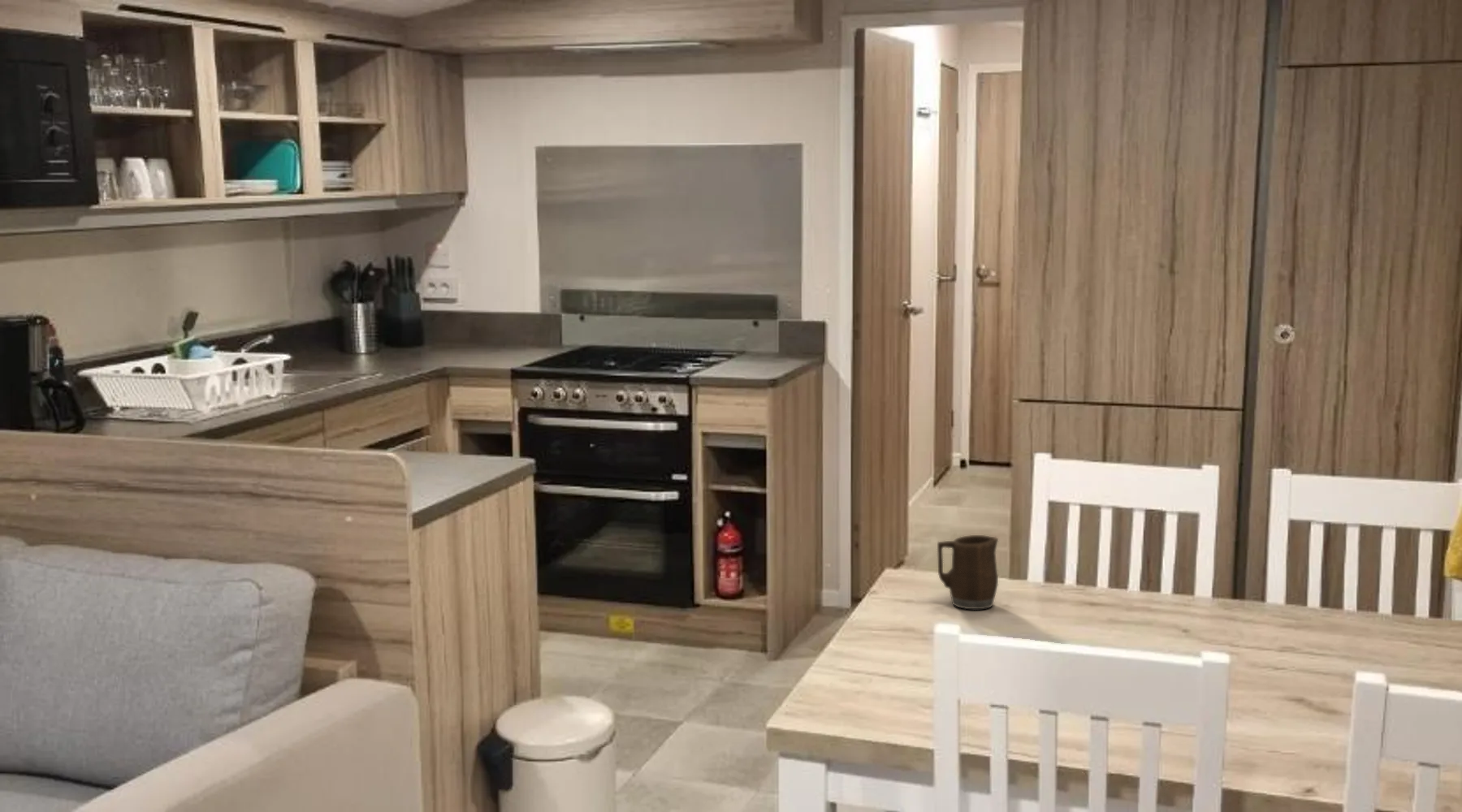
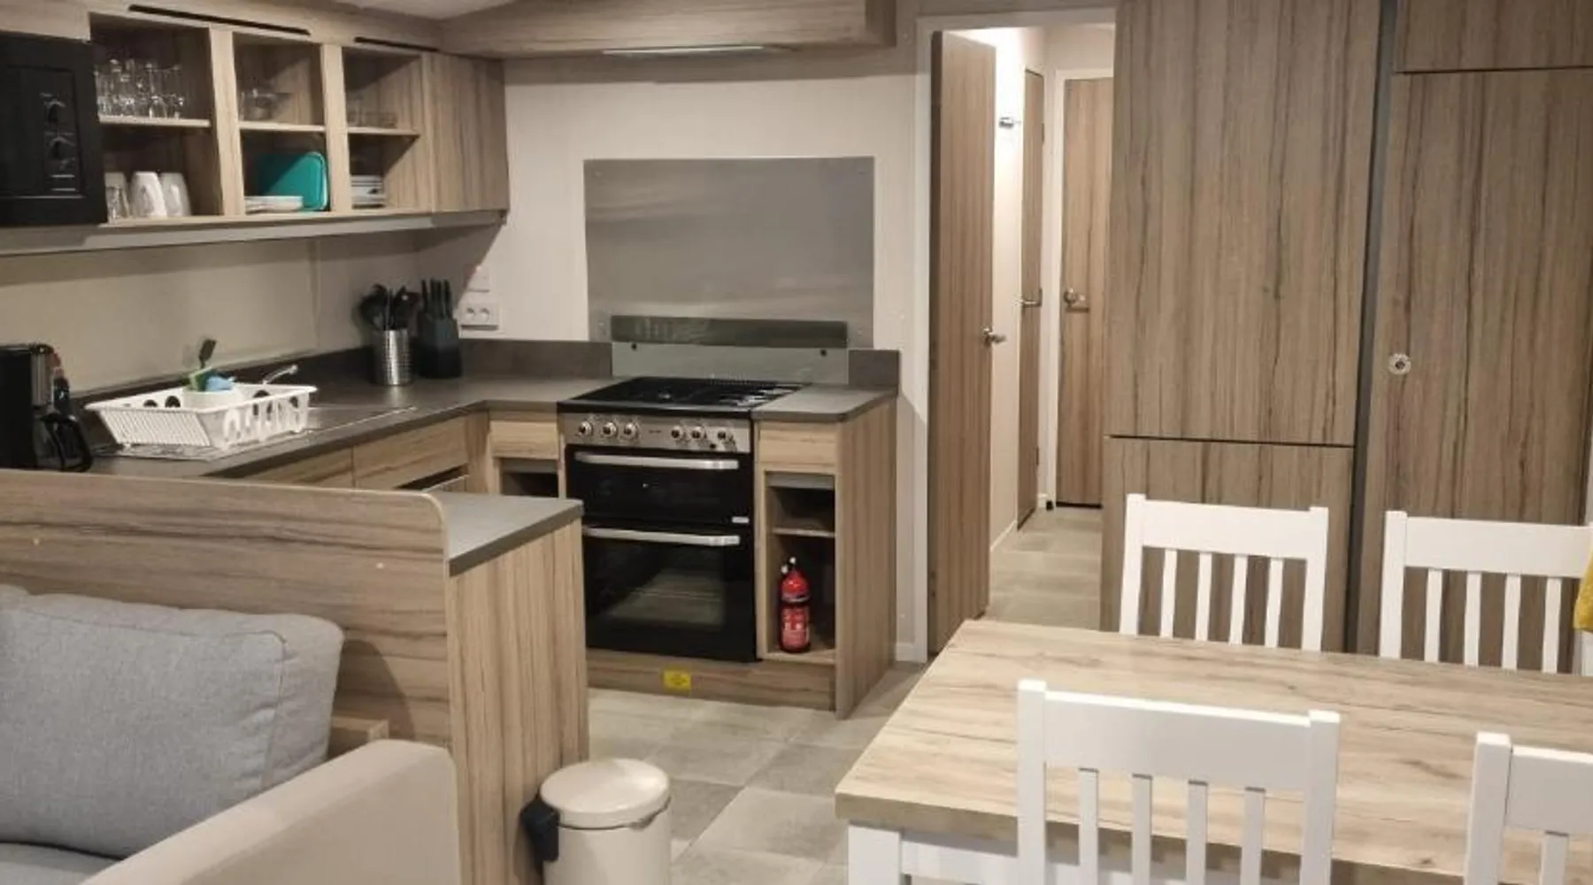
- mug [936,534,999,610]
